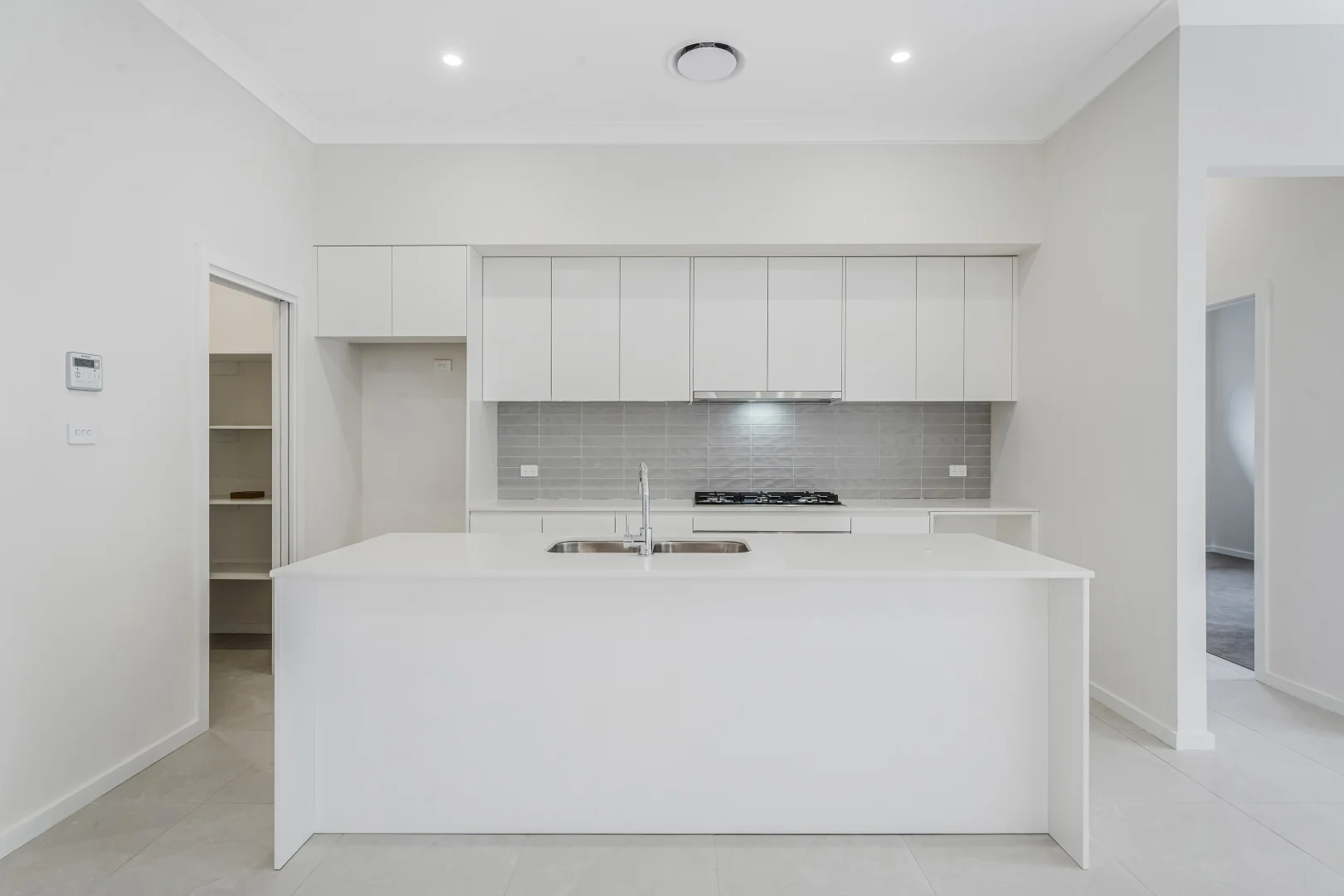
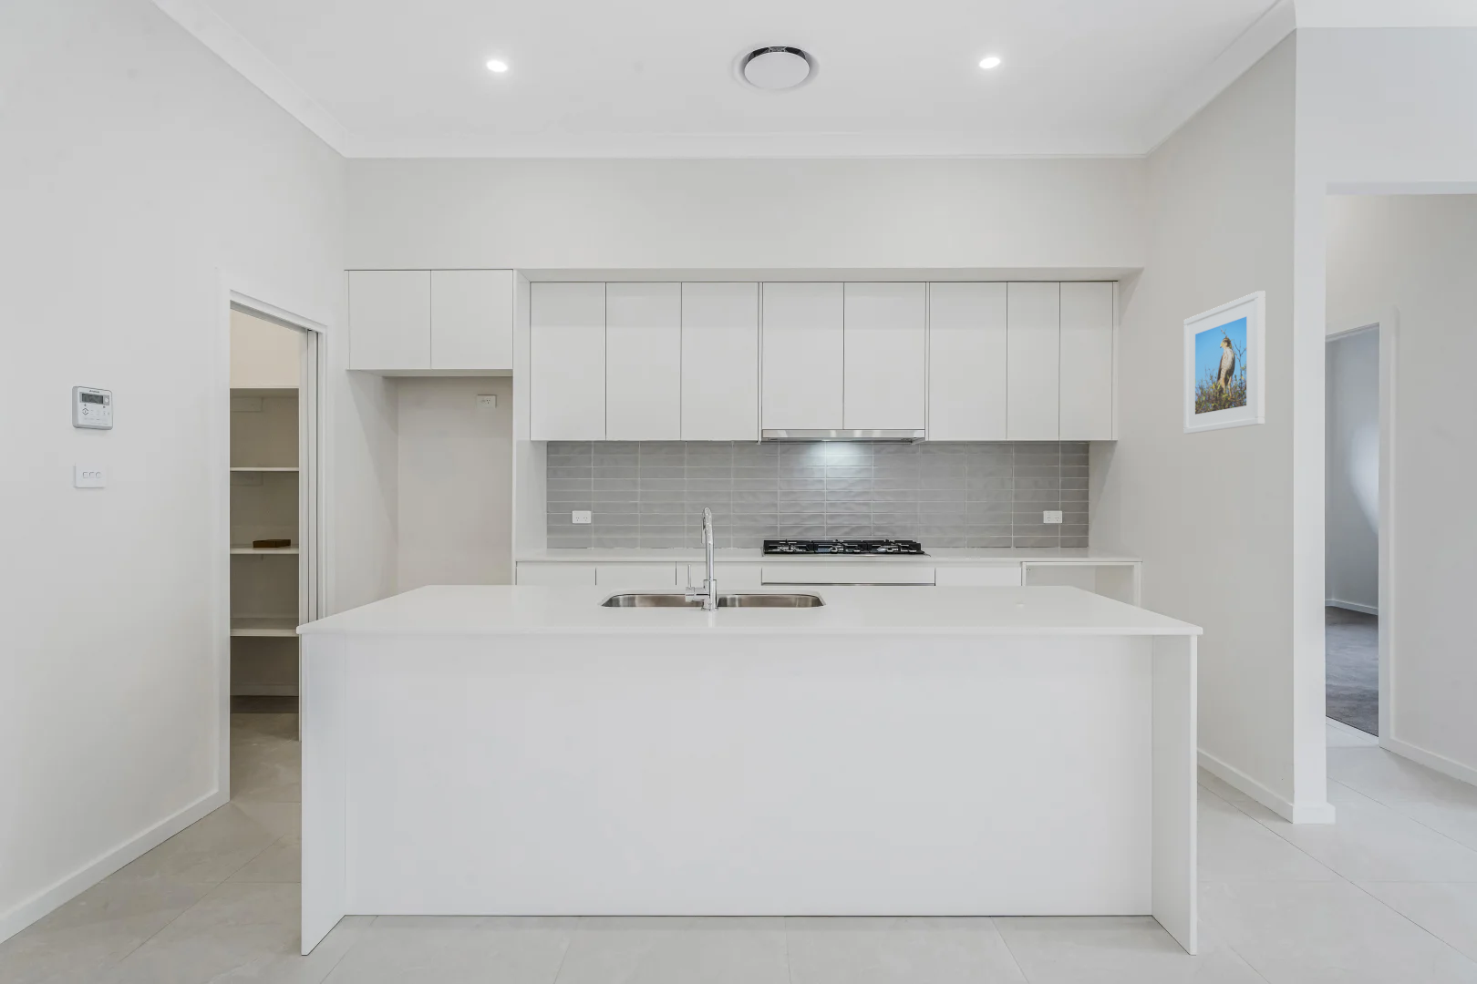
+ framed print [1182,290,1266,435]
